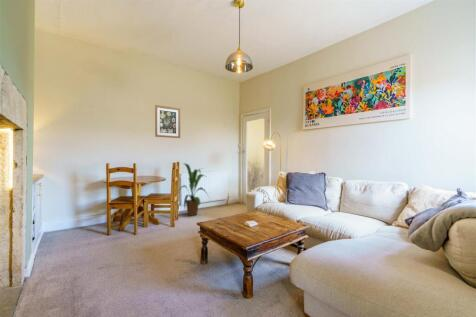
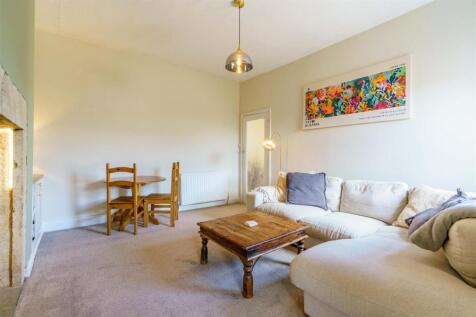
- house plant [178,162,211,217]
- wall art [154,104,181,139]
